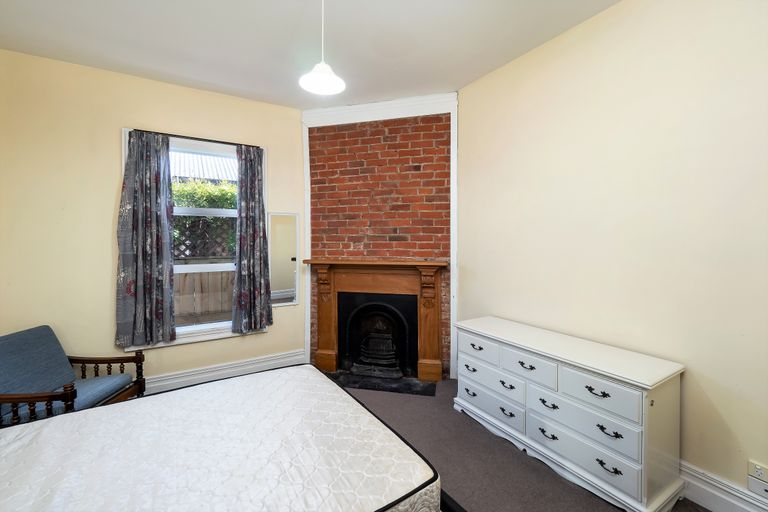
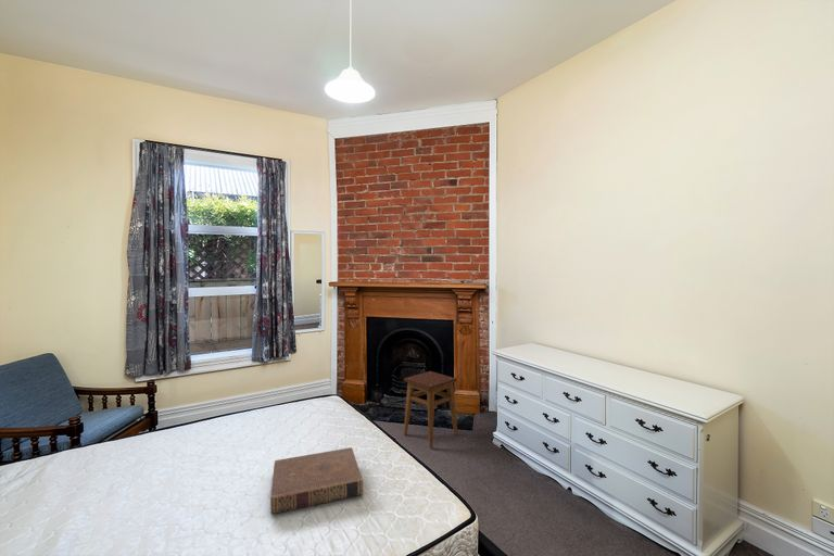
+ stool [403,370,458,448]
+ book [269,446,364,515]
